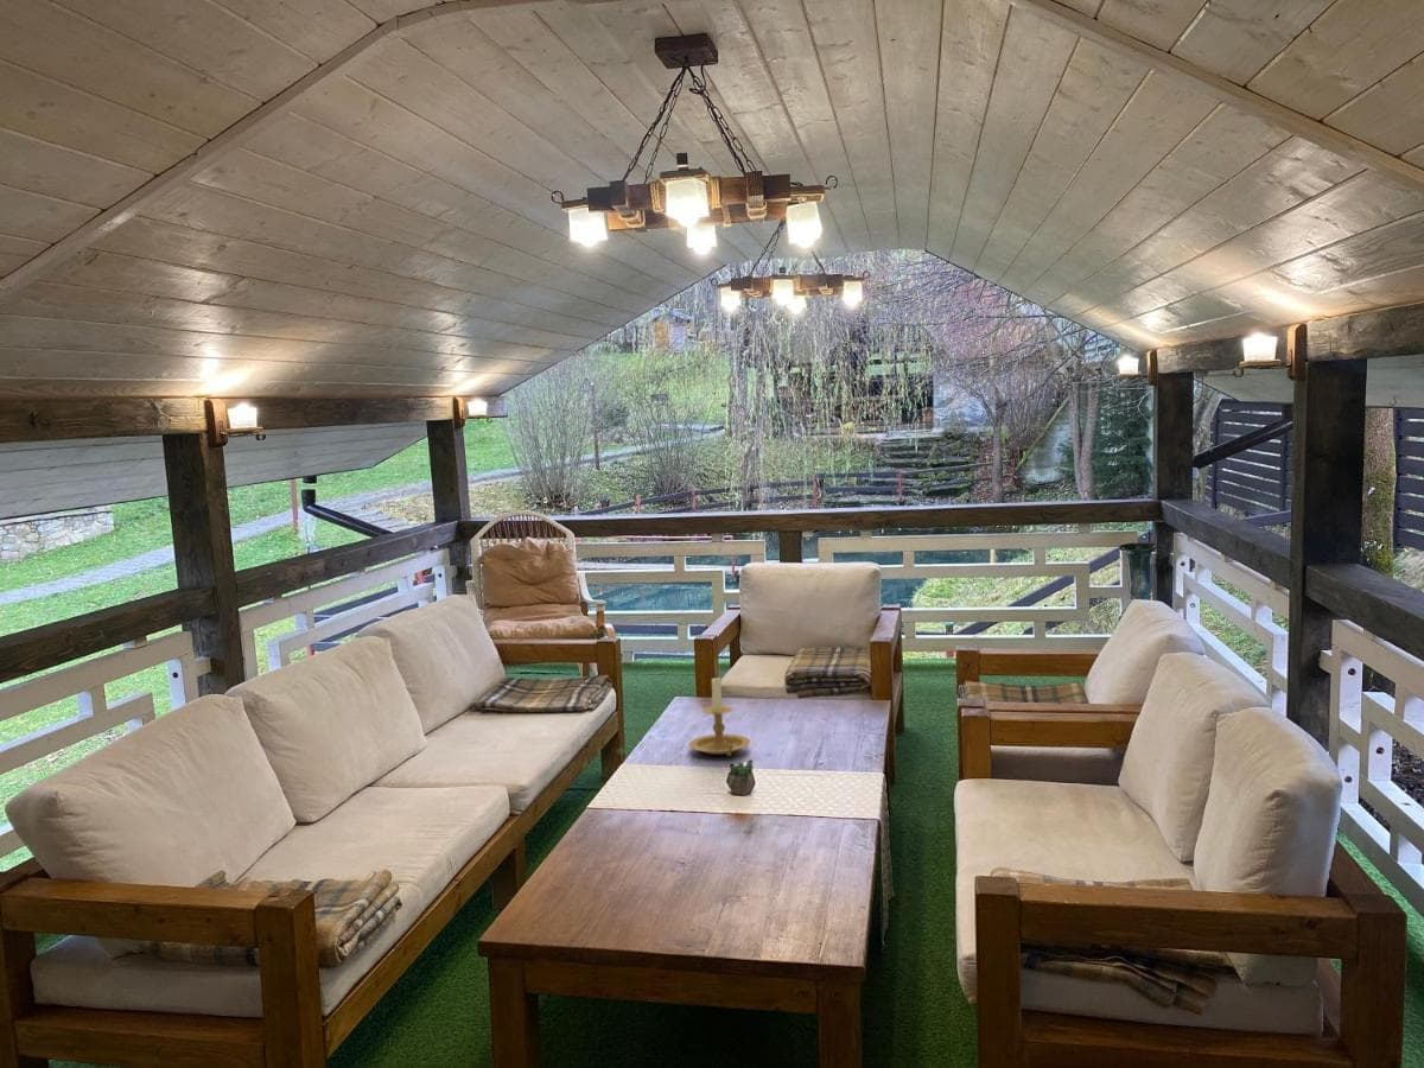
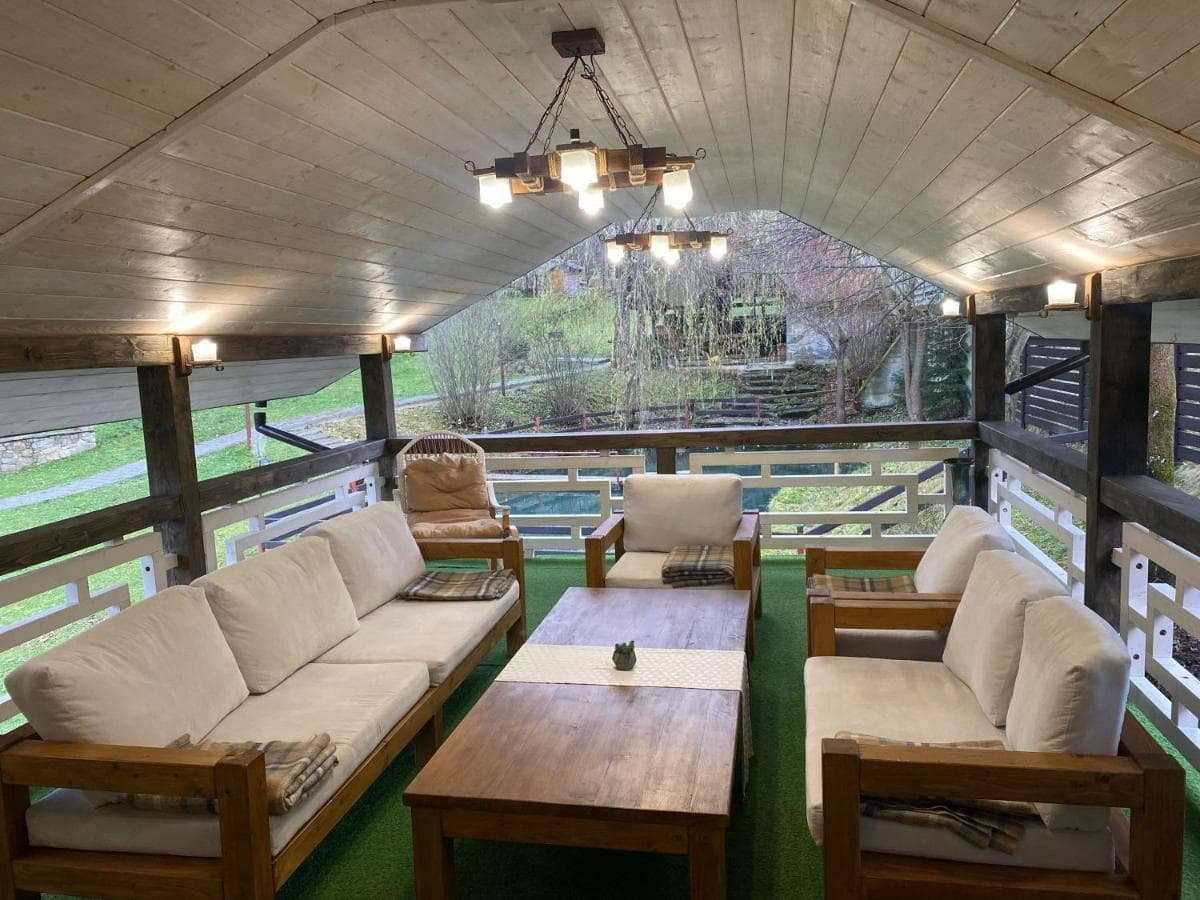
- candle holder [688,674,751,757]
